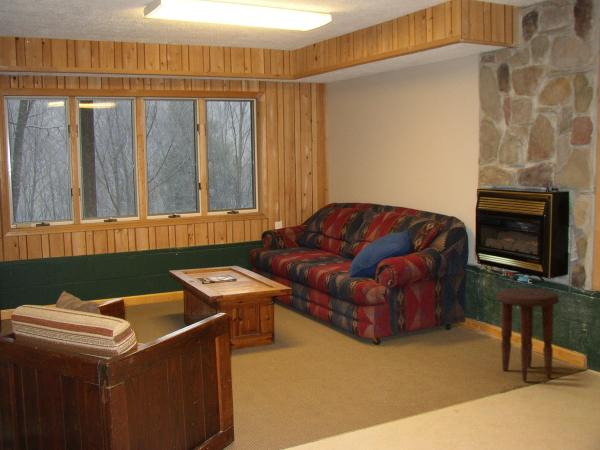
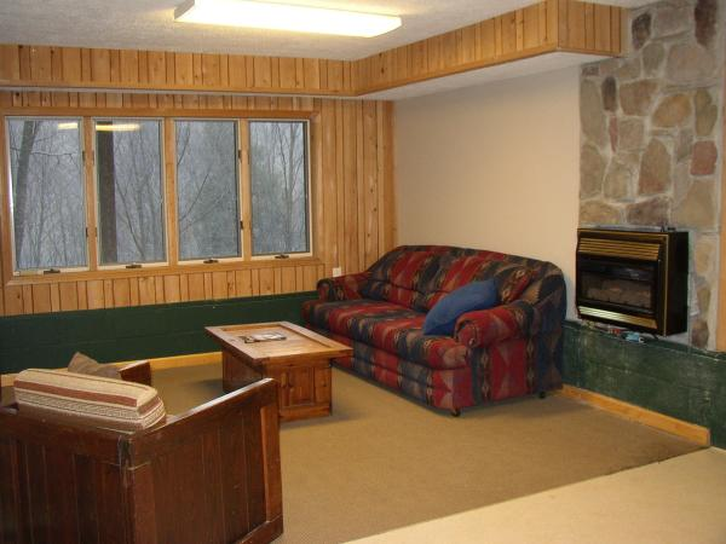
- side table [496,288,560,382]
